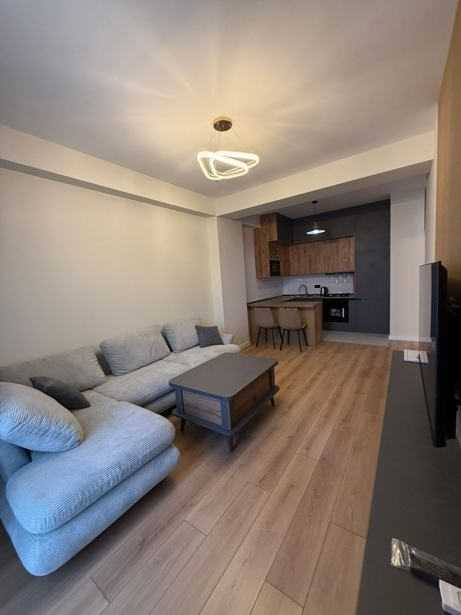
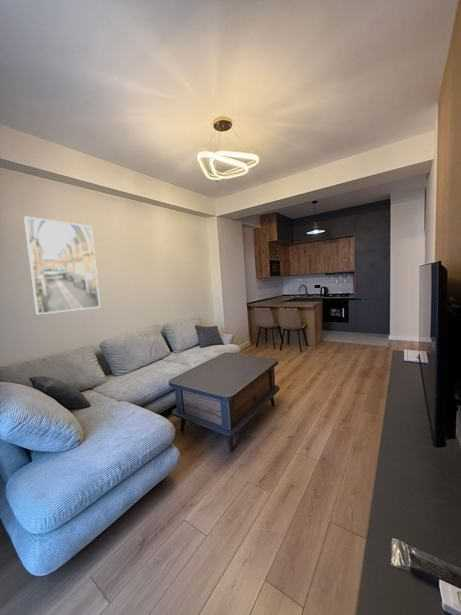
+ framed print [23,215,101,315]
